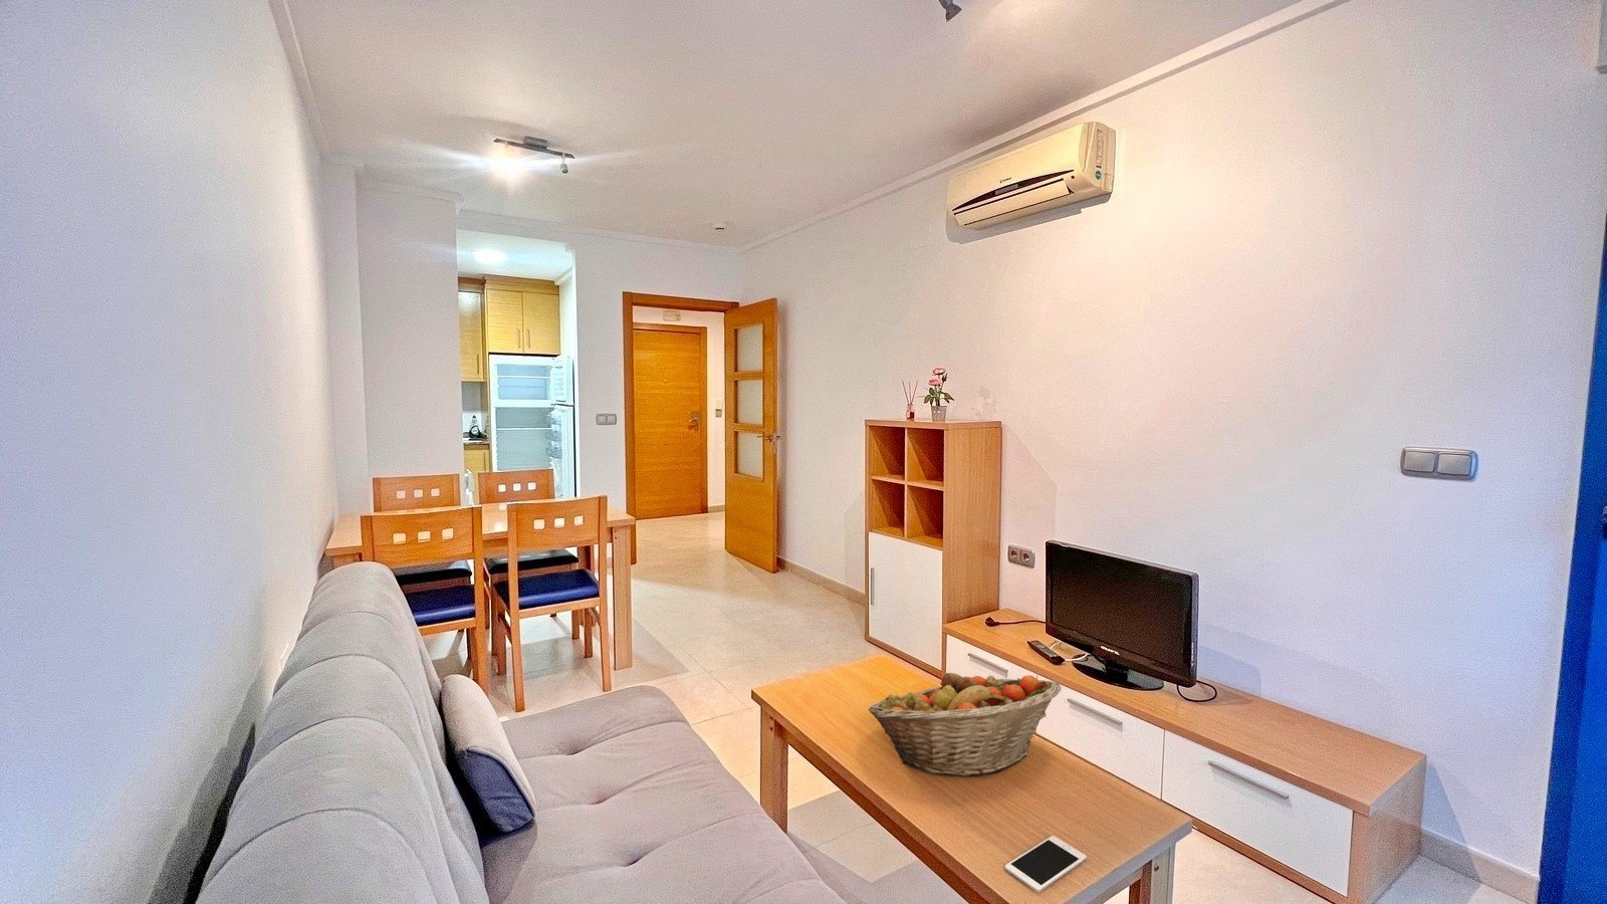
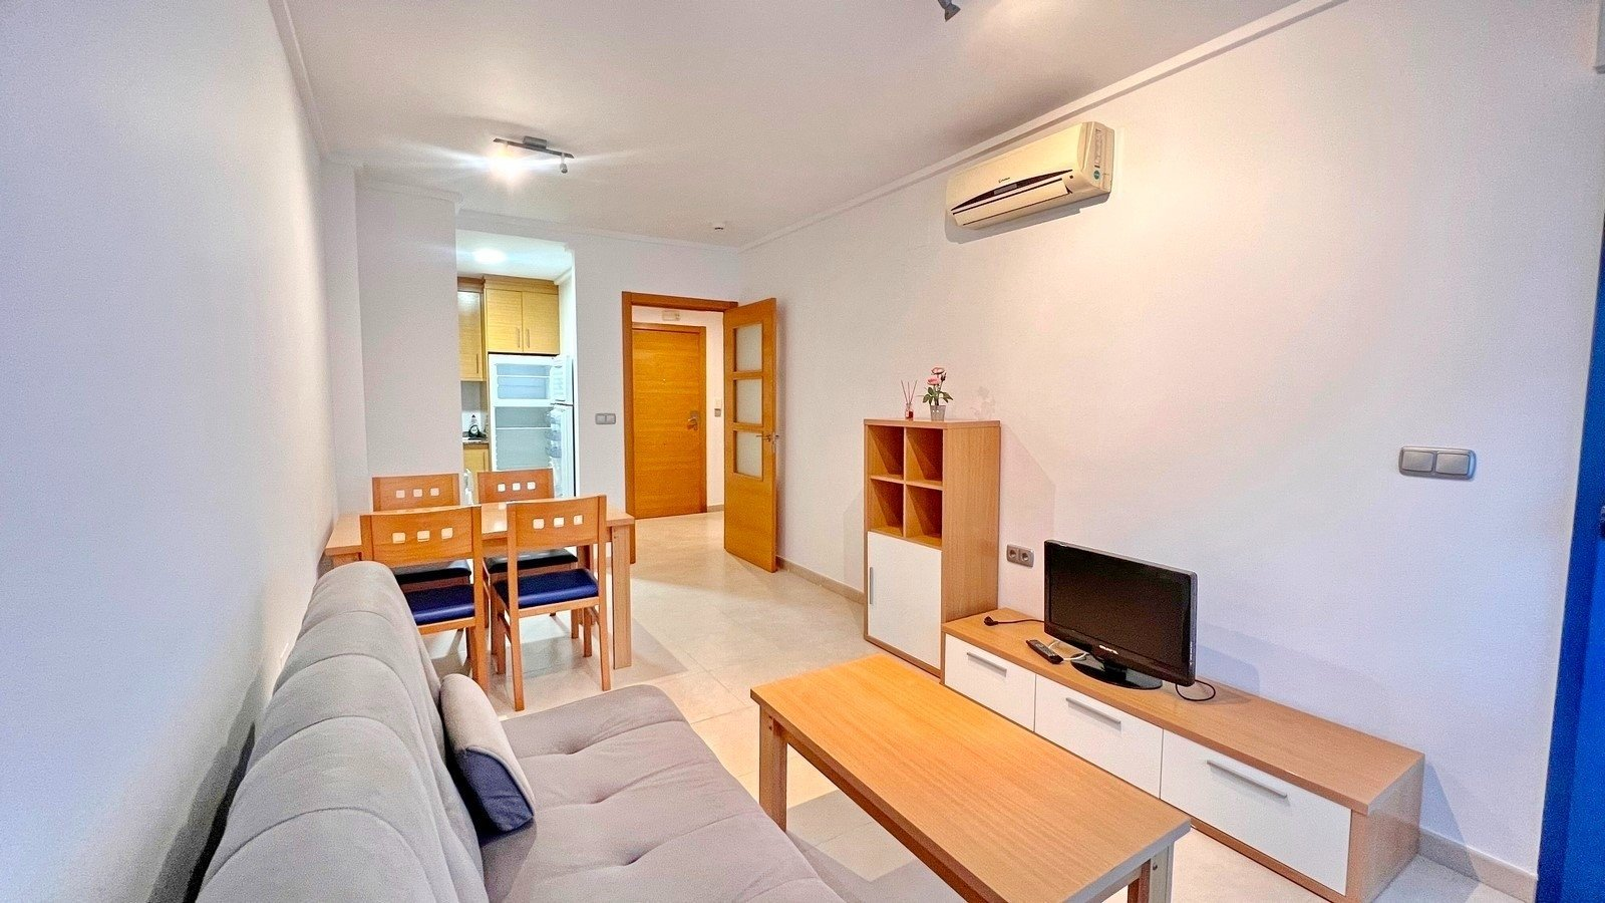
- fruit basket [868,672,1062,777]
- cell phone [1004,834,1088,893]
